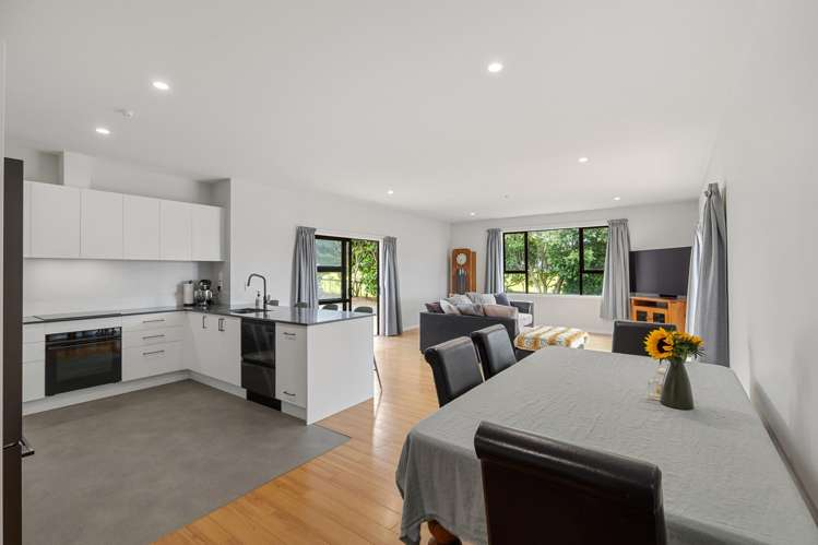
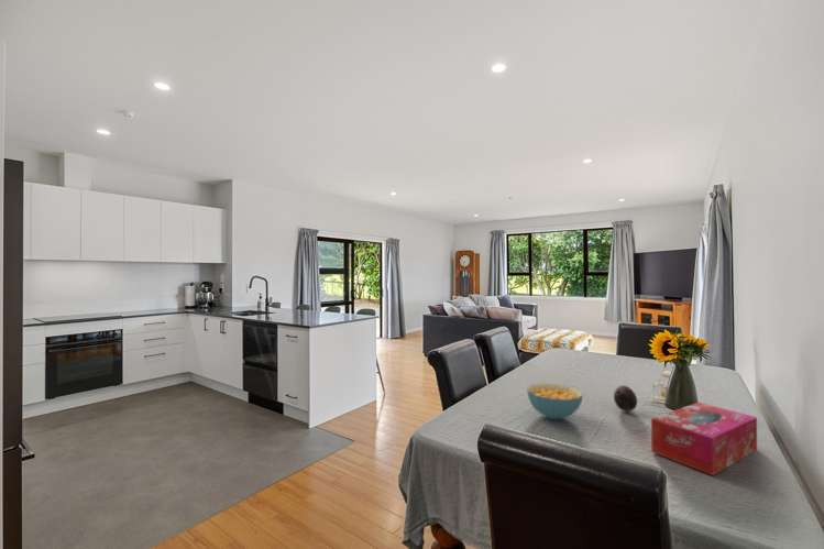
+ decorative egg [613,384,638,413]
+ cereal bowl [526,383,584,420]
+ tissue box [650,402,758,476]
